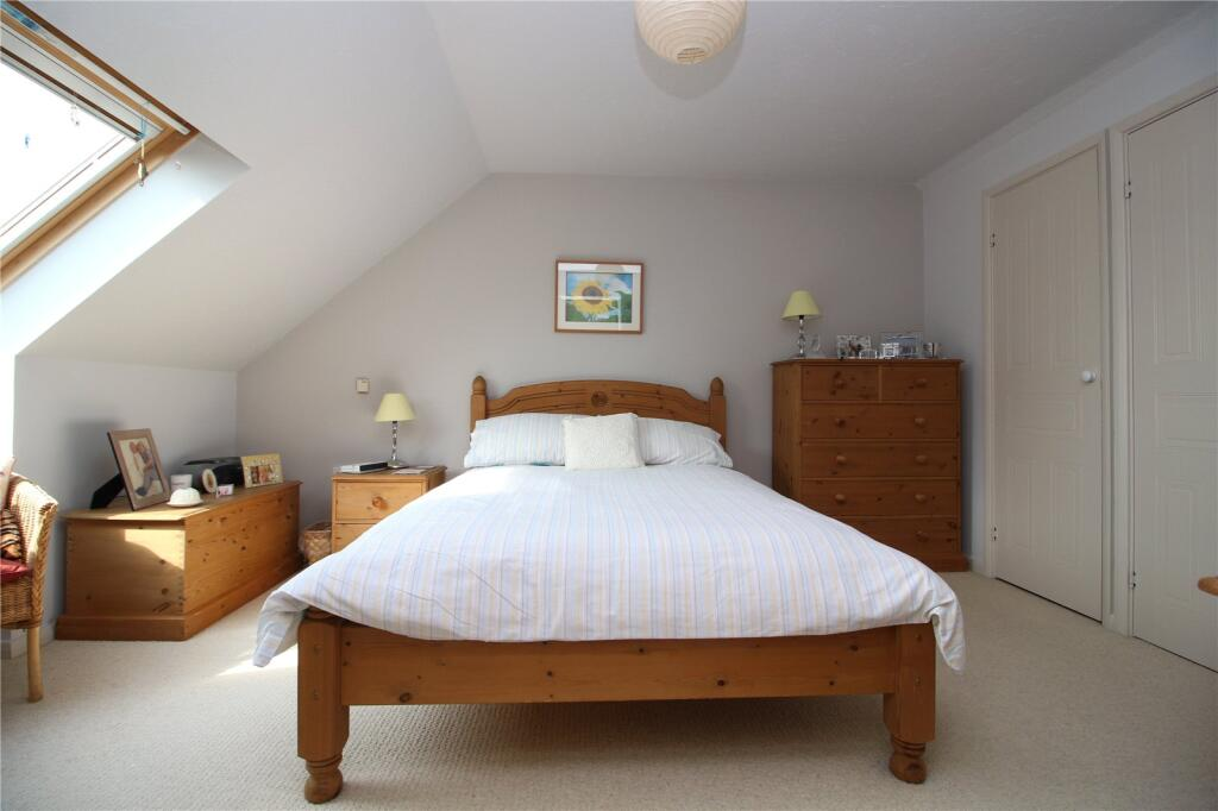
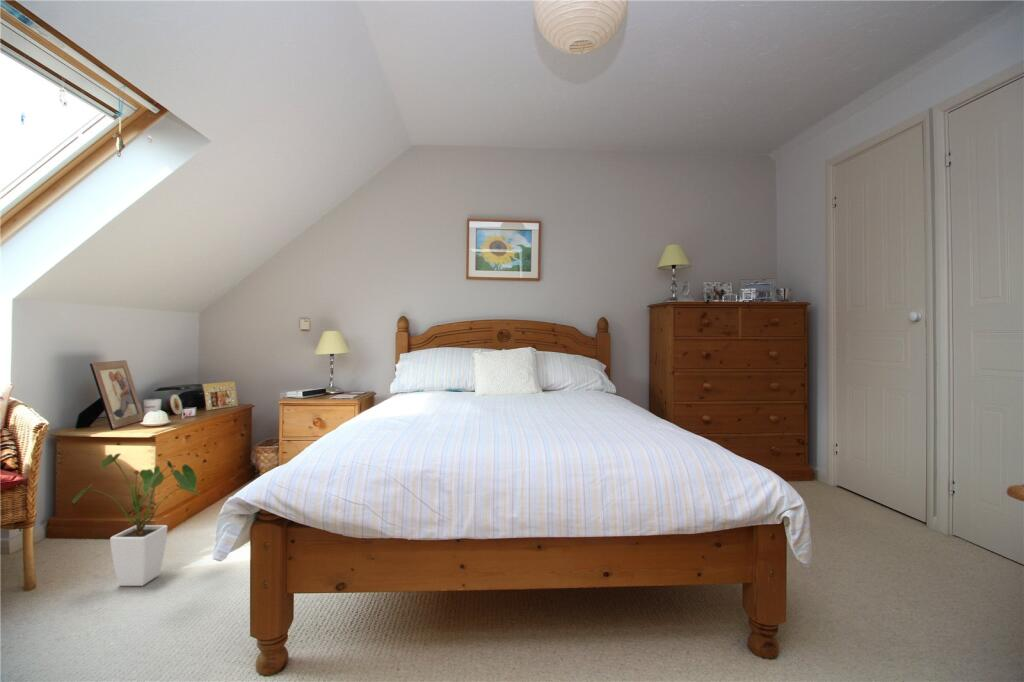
+ house plant [71,452,201,587]
